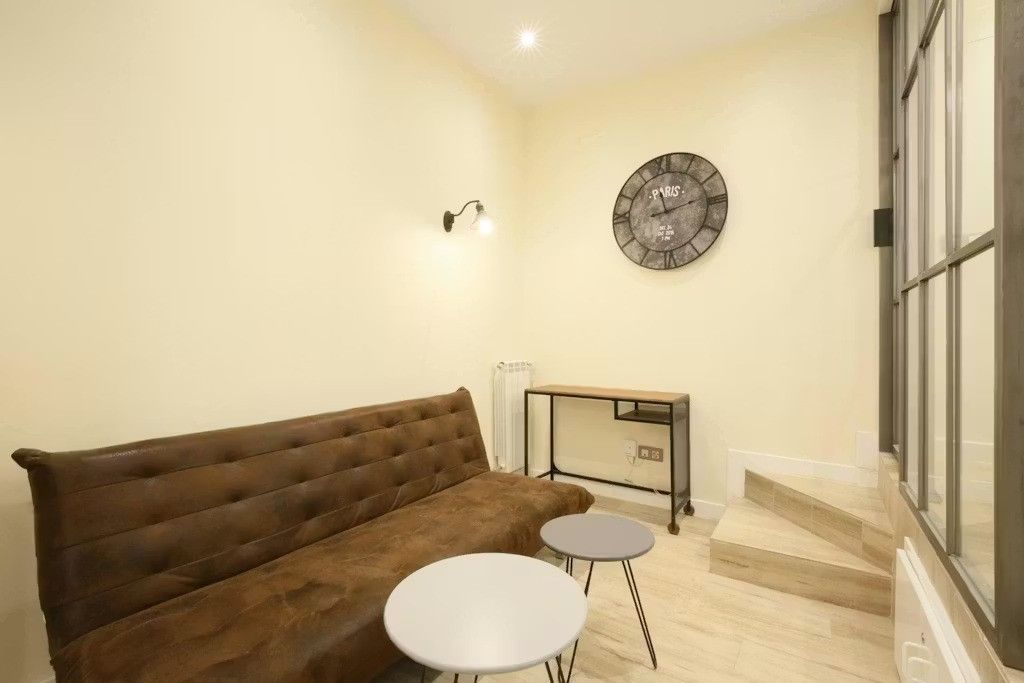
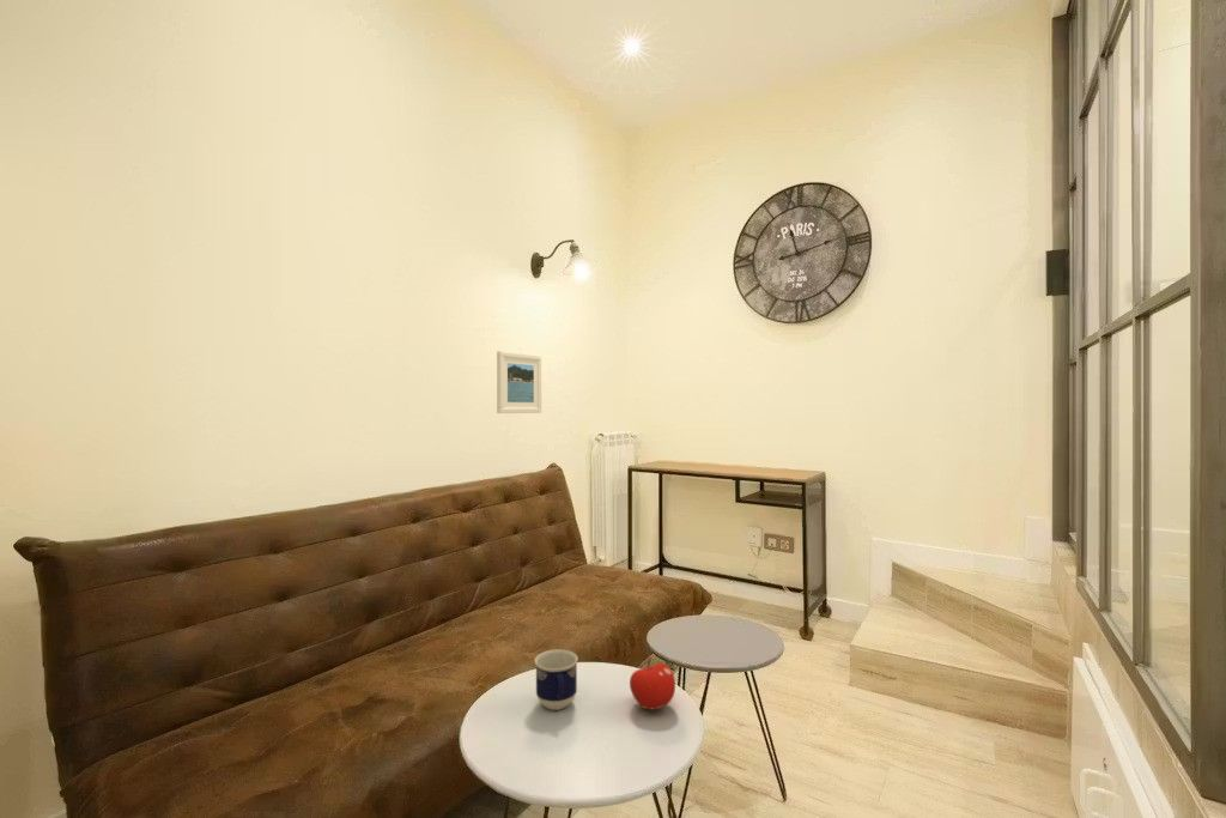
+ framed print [496,350,542,414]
+ fruit [629,658,676,710]
+ cup [534,648,579,711]
